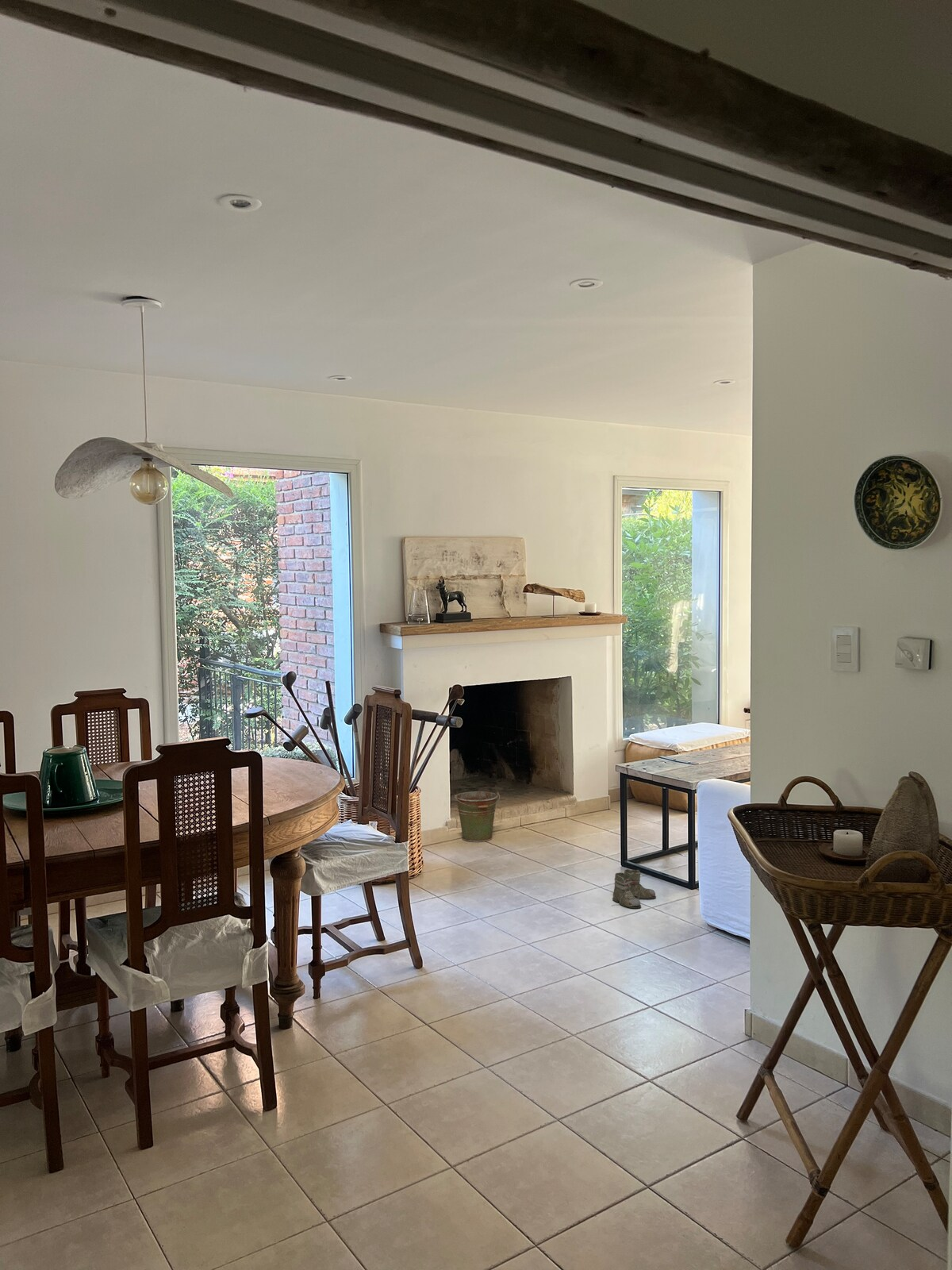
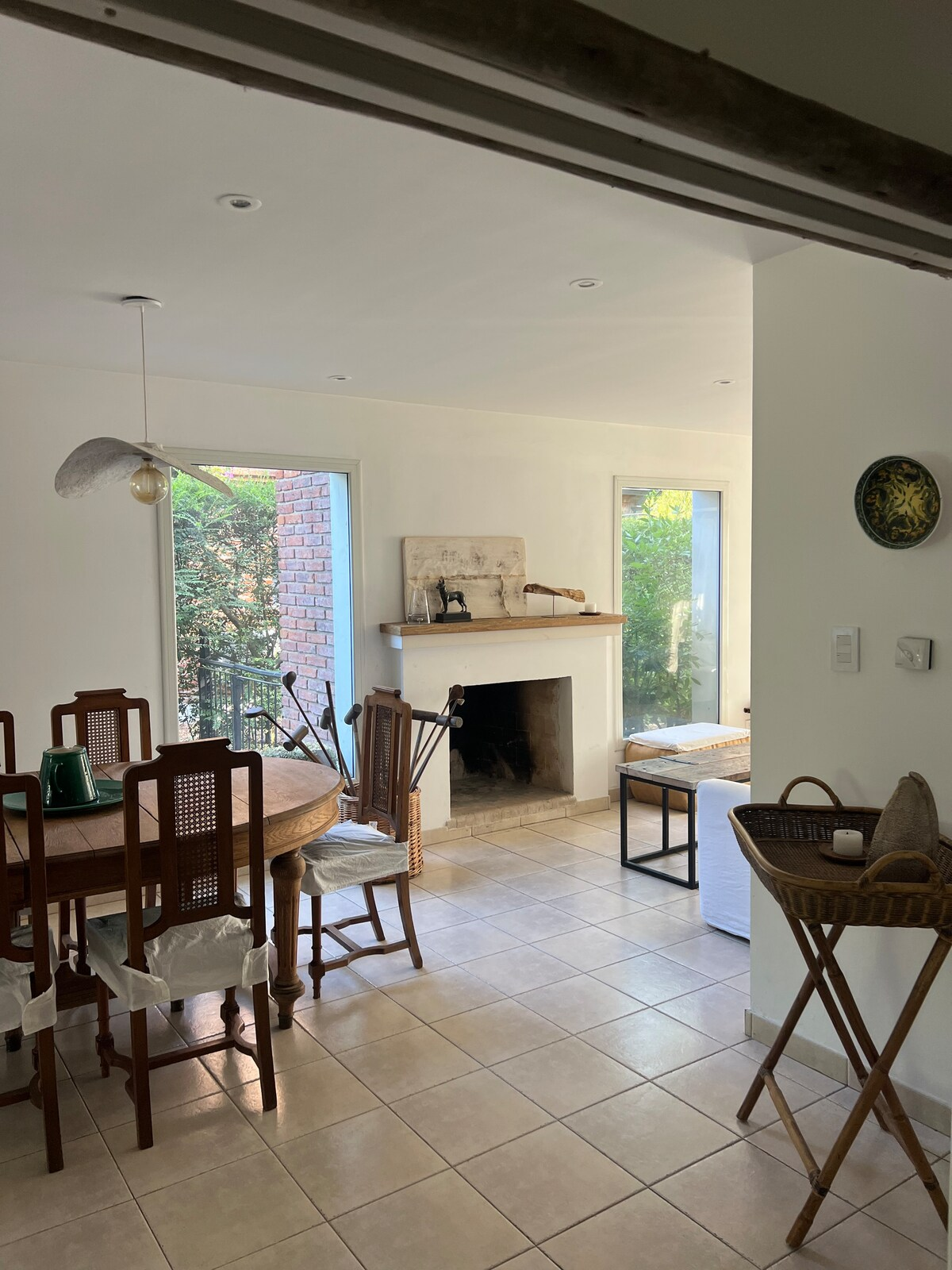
- boots [612,868,657,909]
- bucket [454,791,501,842]
